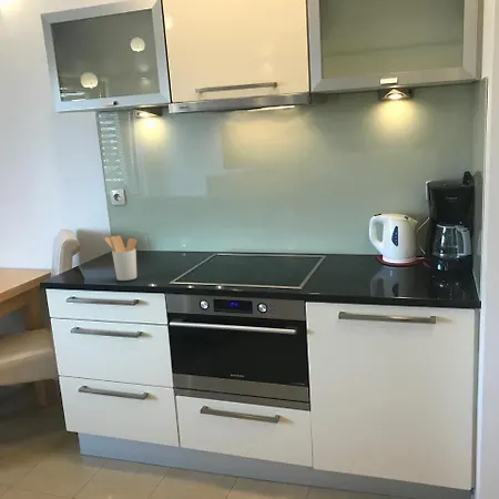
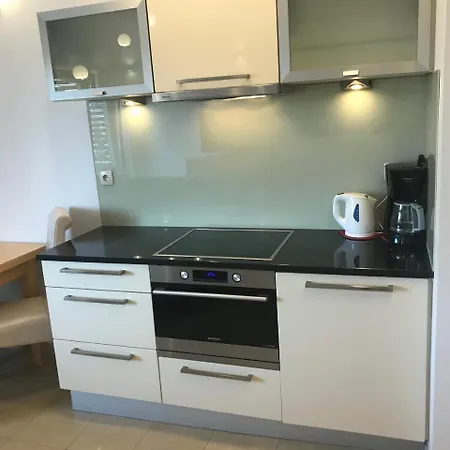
- utensil holder [103,234,138,282]
